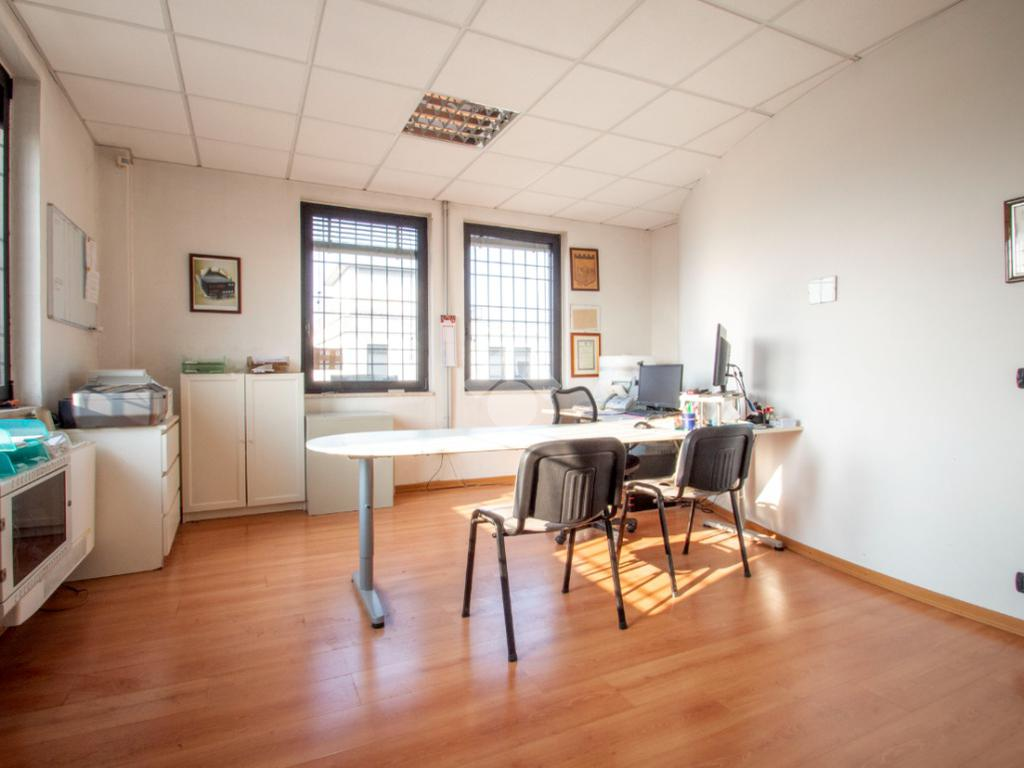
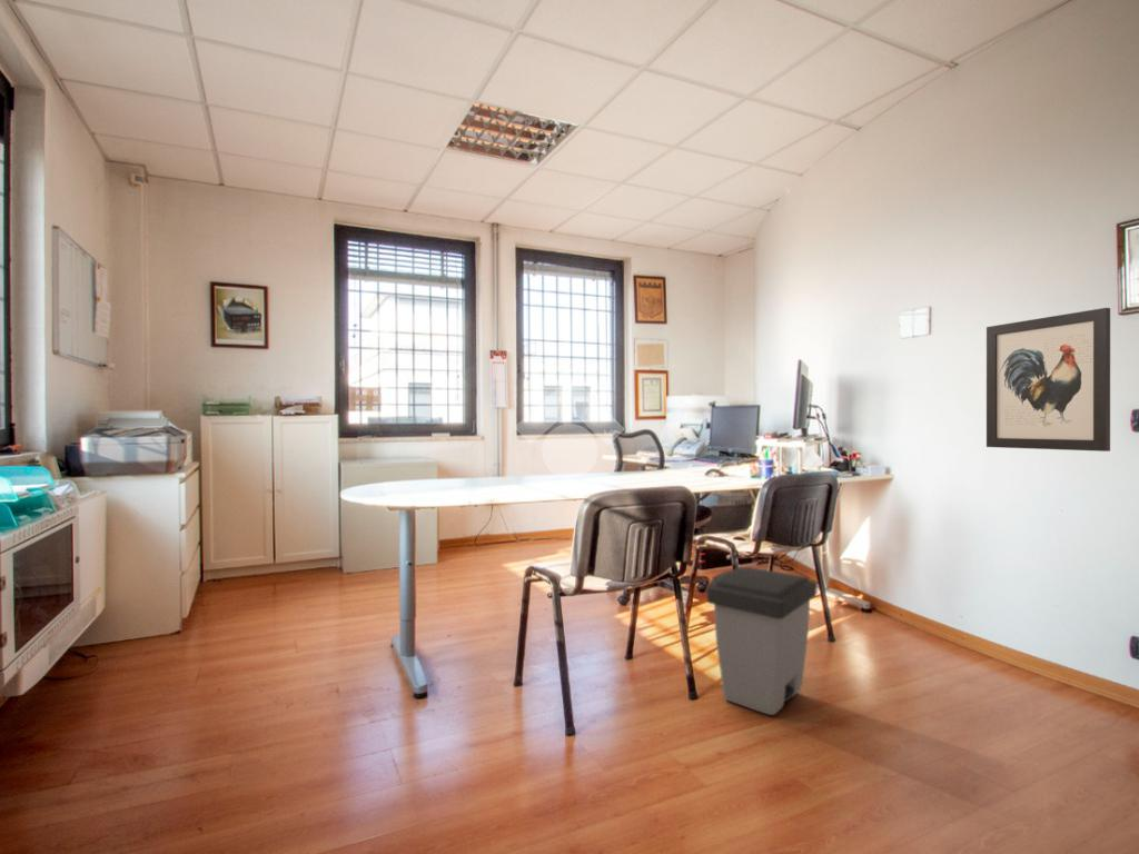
+ wall art [986,307,1111,453]
+ trash can [705,566,818,716]
